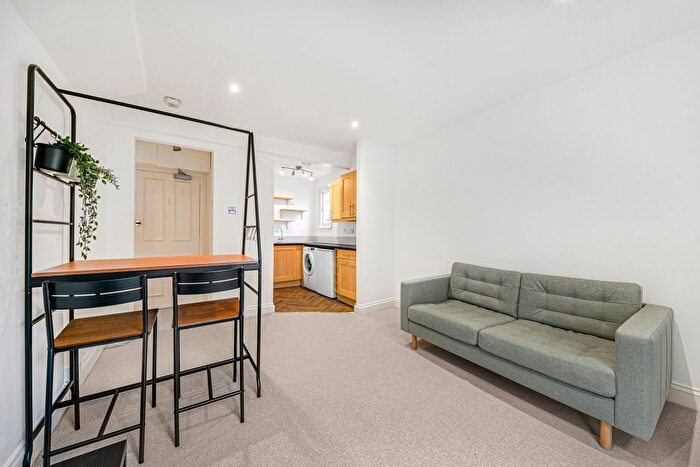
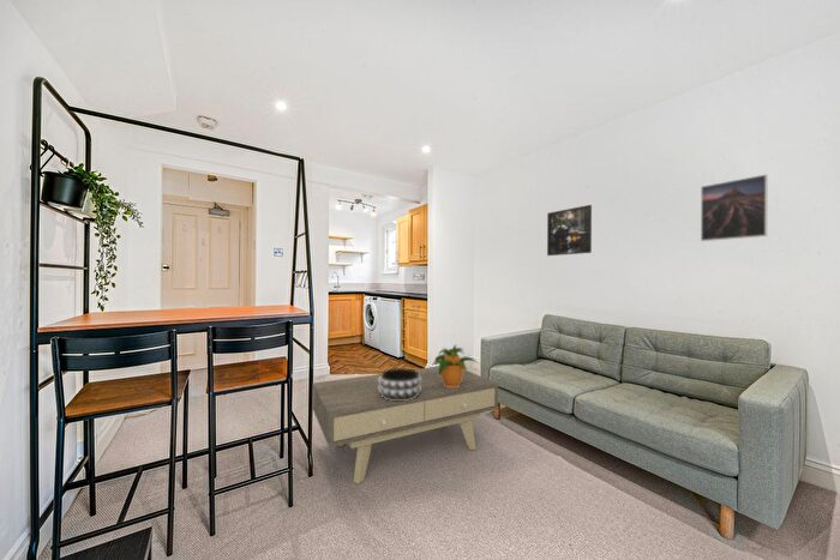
+ coffee table [311,365,499,486]
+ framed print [700,173,769,242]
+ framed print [546,204,593,257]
+ potted plant [430,344,479,387]
+ decorative bowl [378,367,421,401]
